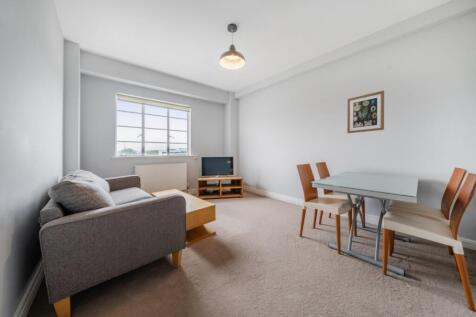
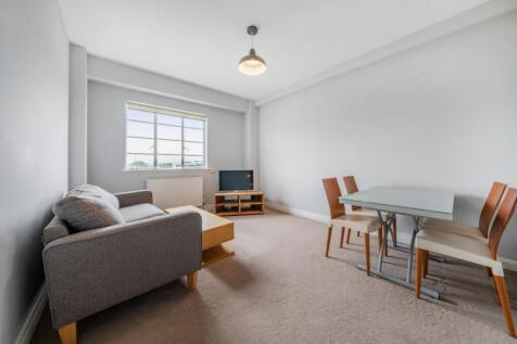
- wall art [346,90,385,134]
